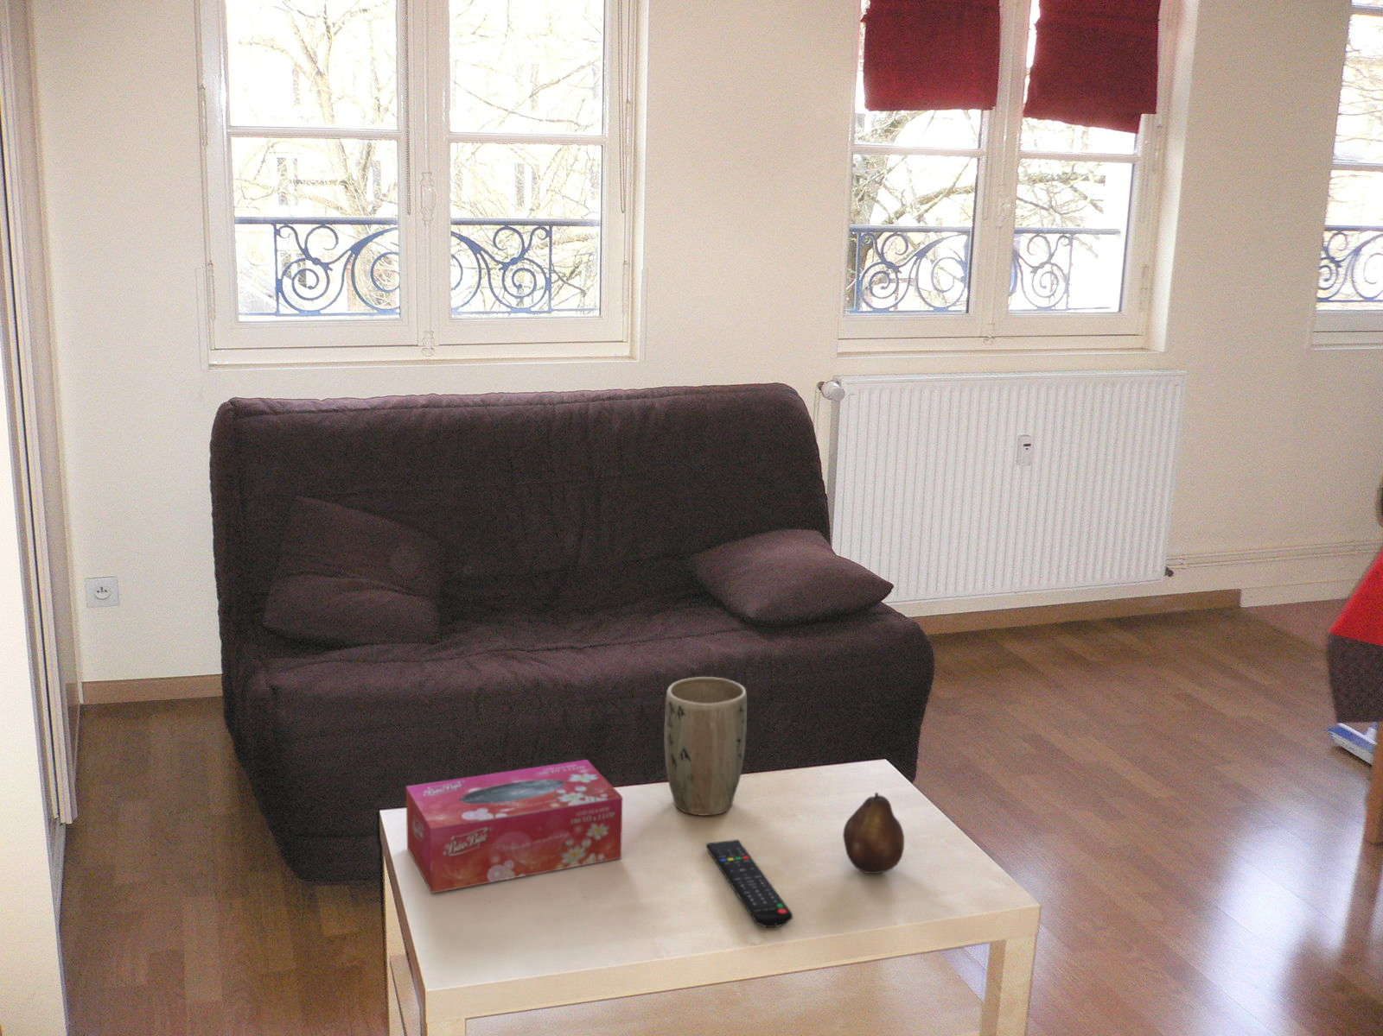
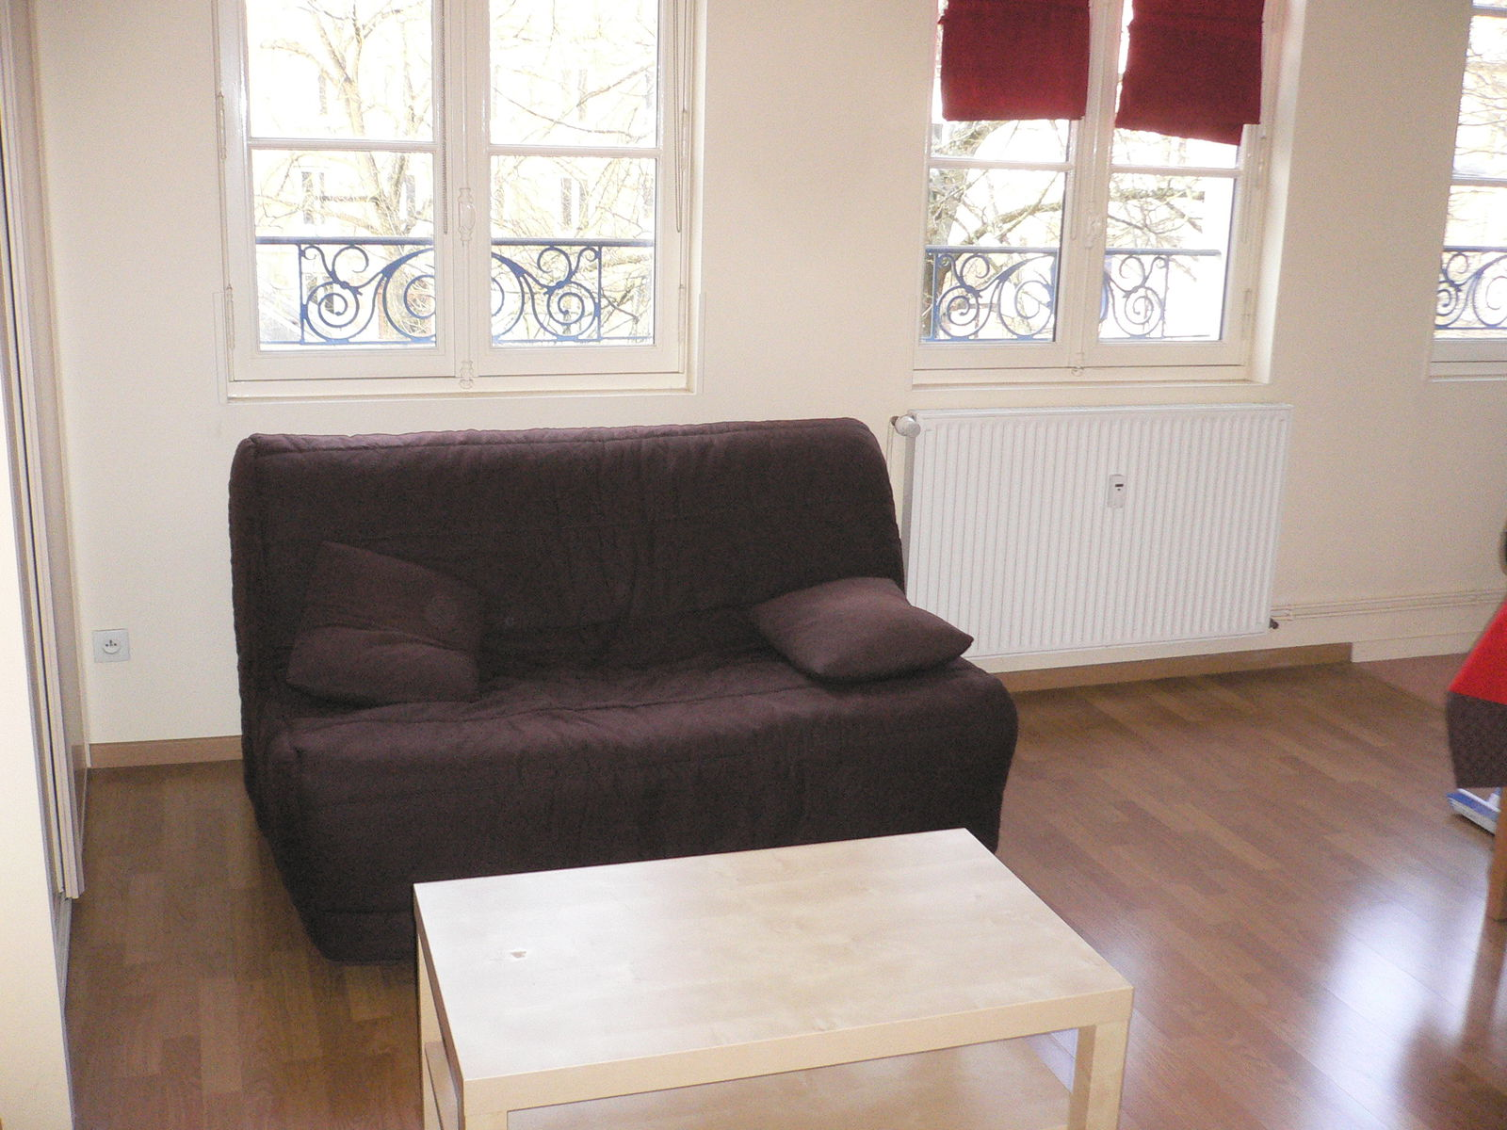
- tissue box [405,758,623,895]
- plant pot [664,676,748,816]
- remote control [706,839,794,928]
- fruit [842,791,905,875]
